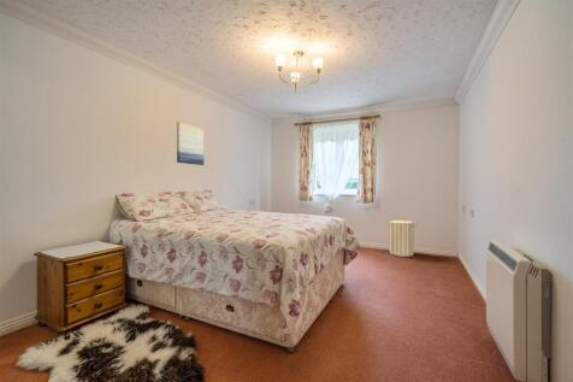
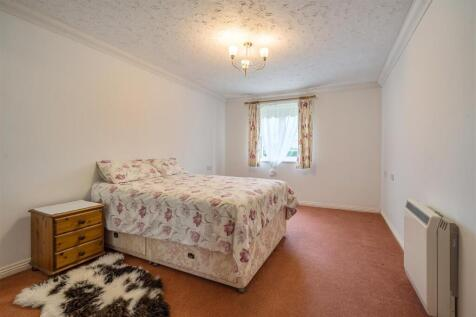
- wall art [176,121,205,166]
- laundry hamper [385,216,418,258]
